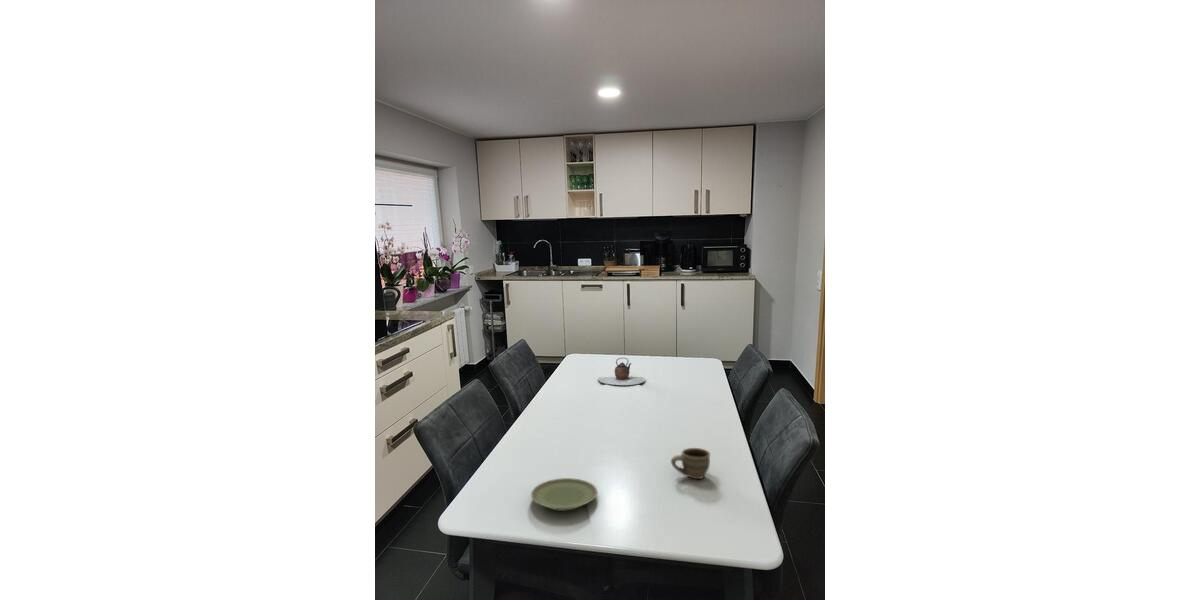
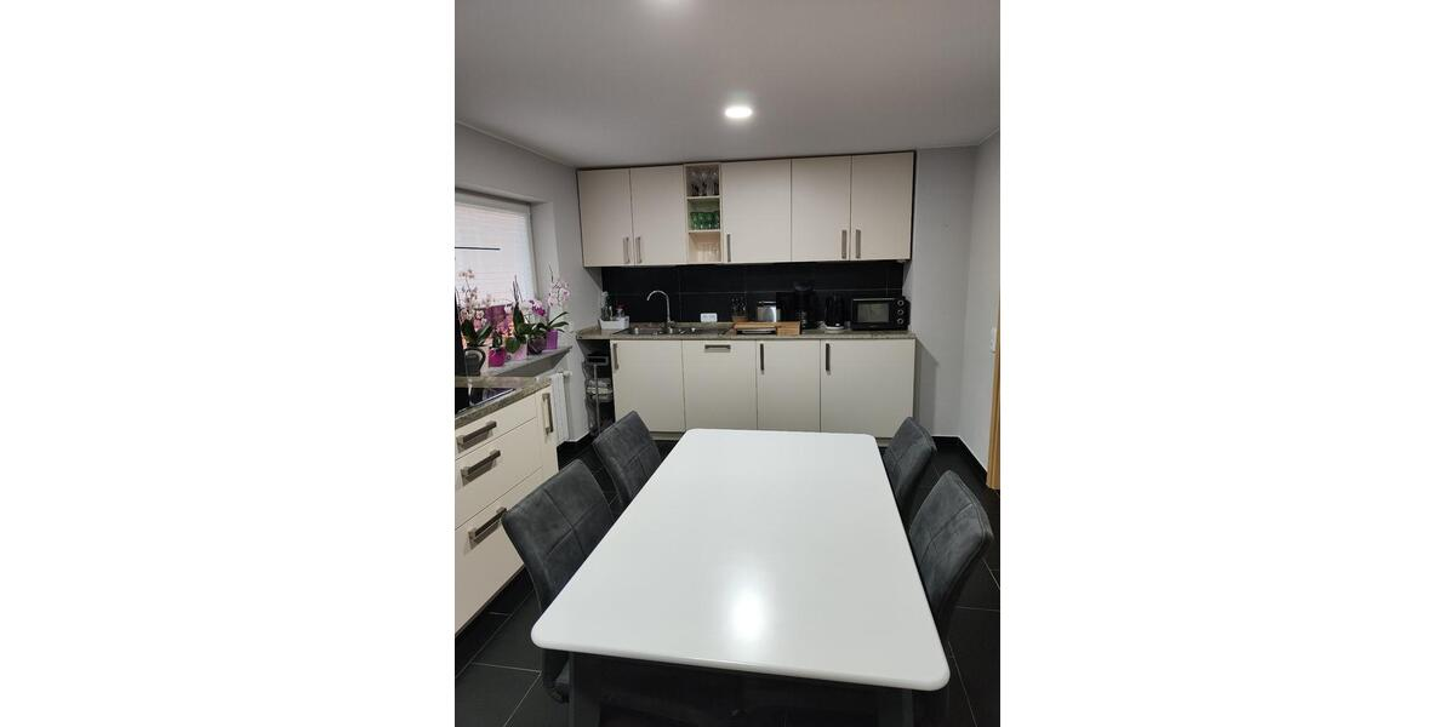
- plate [530,477,598,512]
- cup [670,447,711,480]
- teapot [597,357,646,386]
